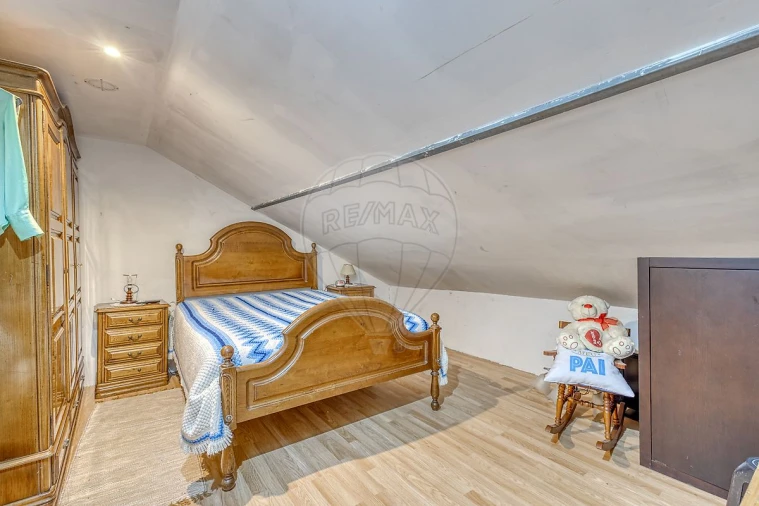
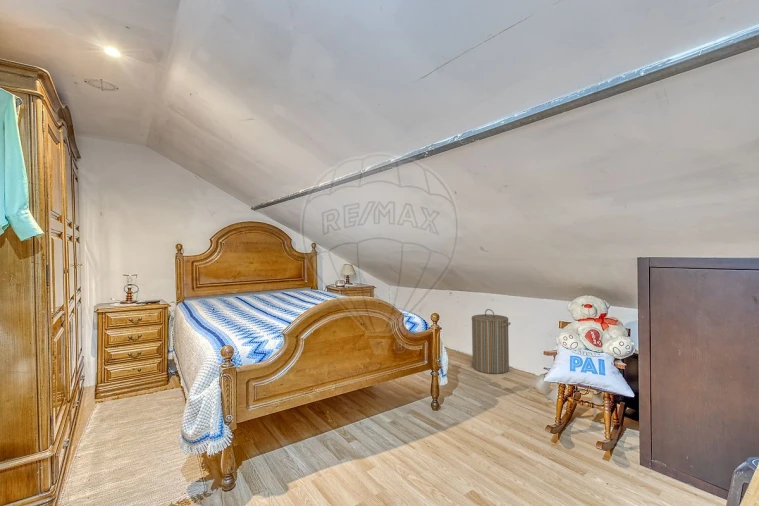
+ laundry hamper [471,308,512,375]
